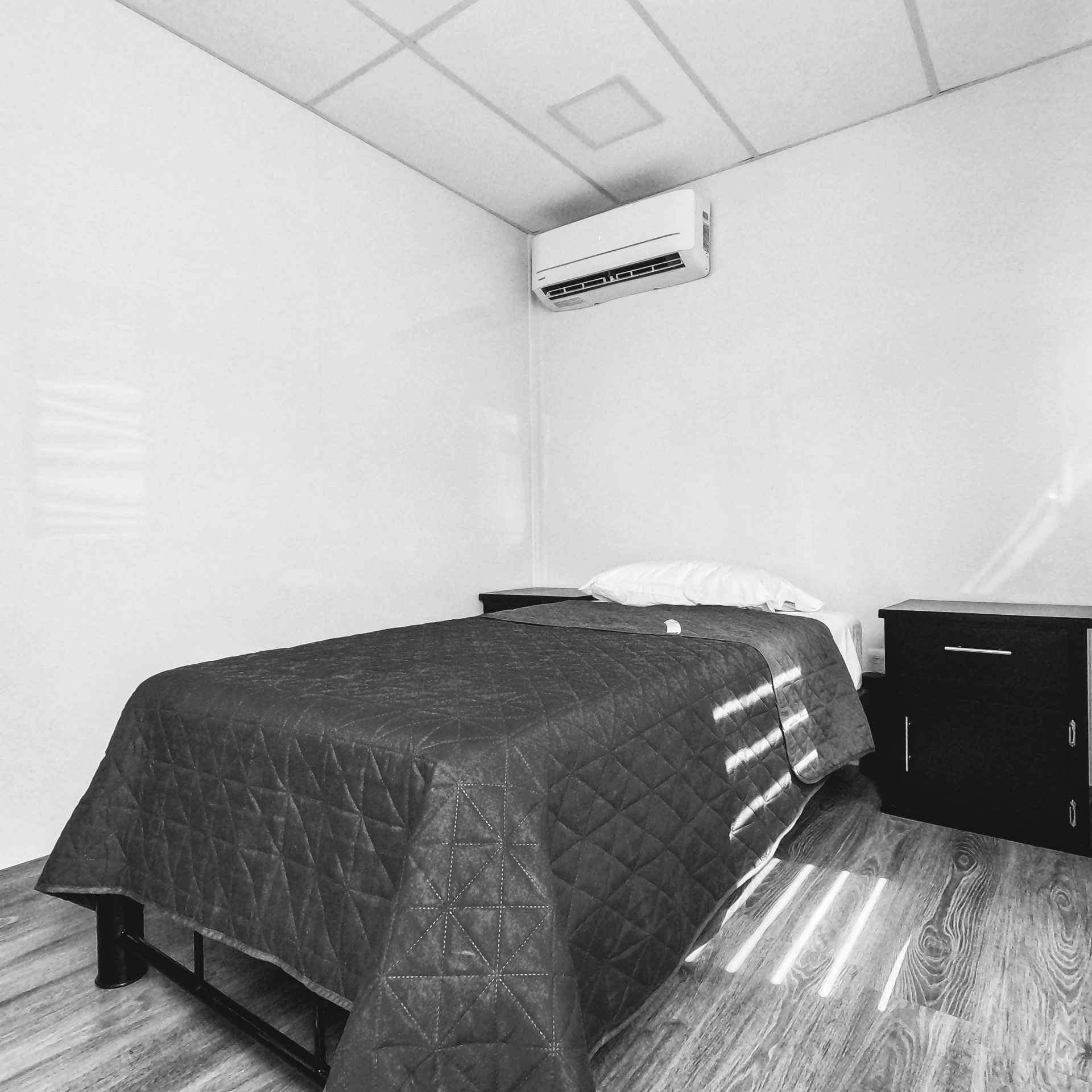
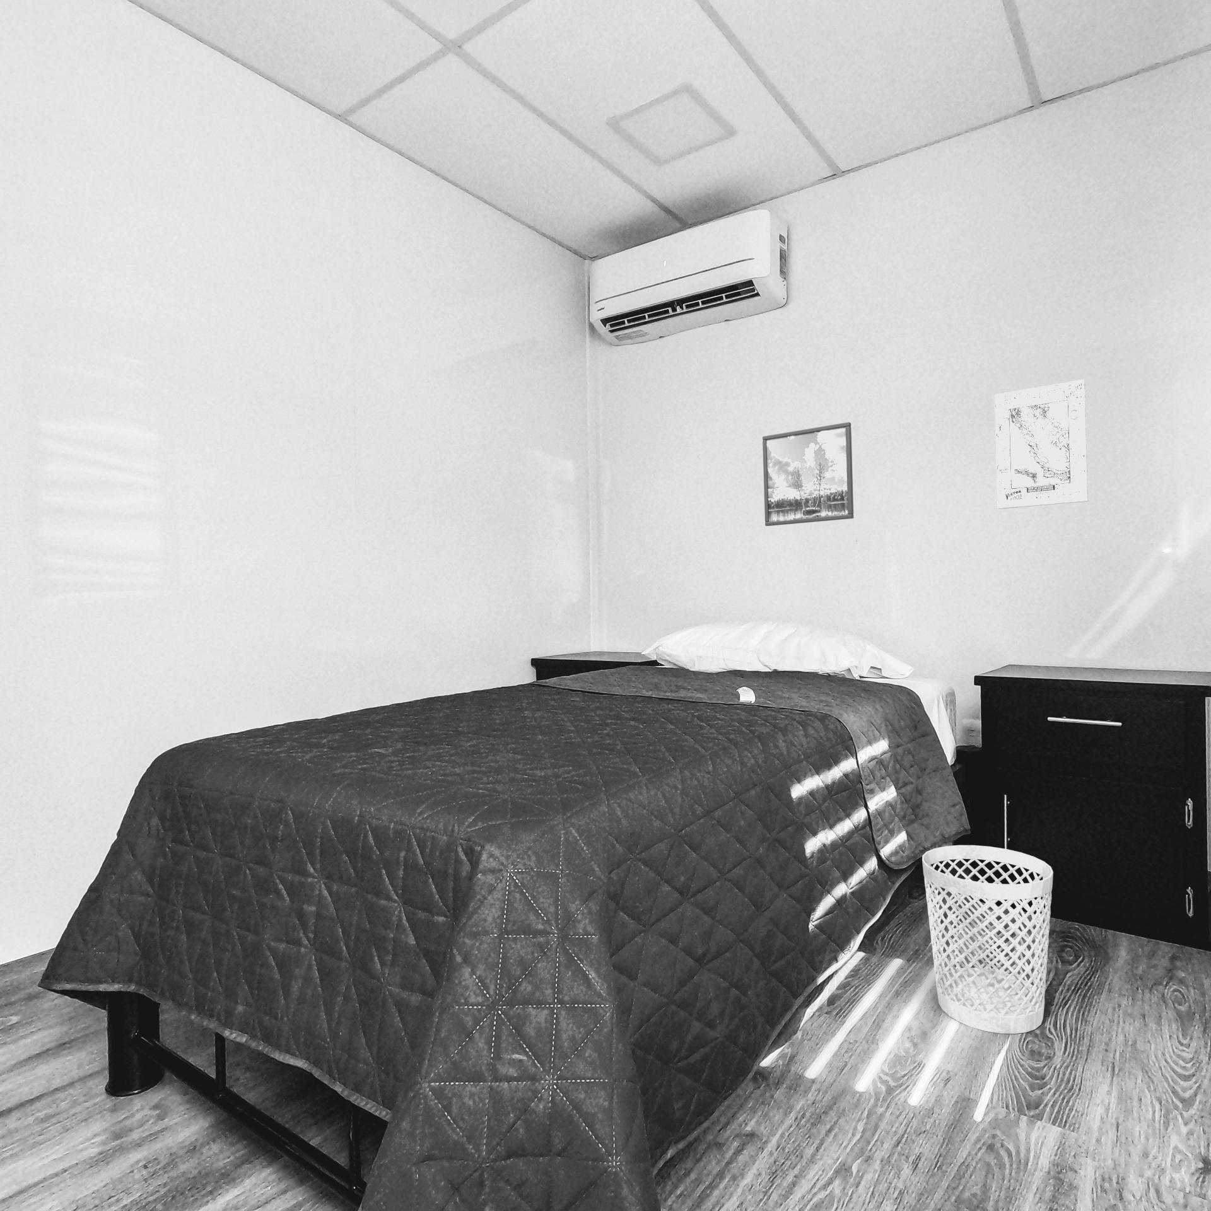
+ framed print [762,421,855,527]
+ wastebasket [922,845,1054,1035]
+ wall art [994,378,1089,510]
